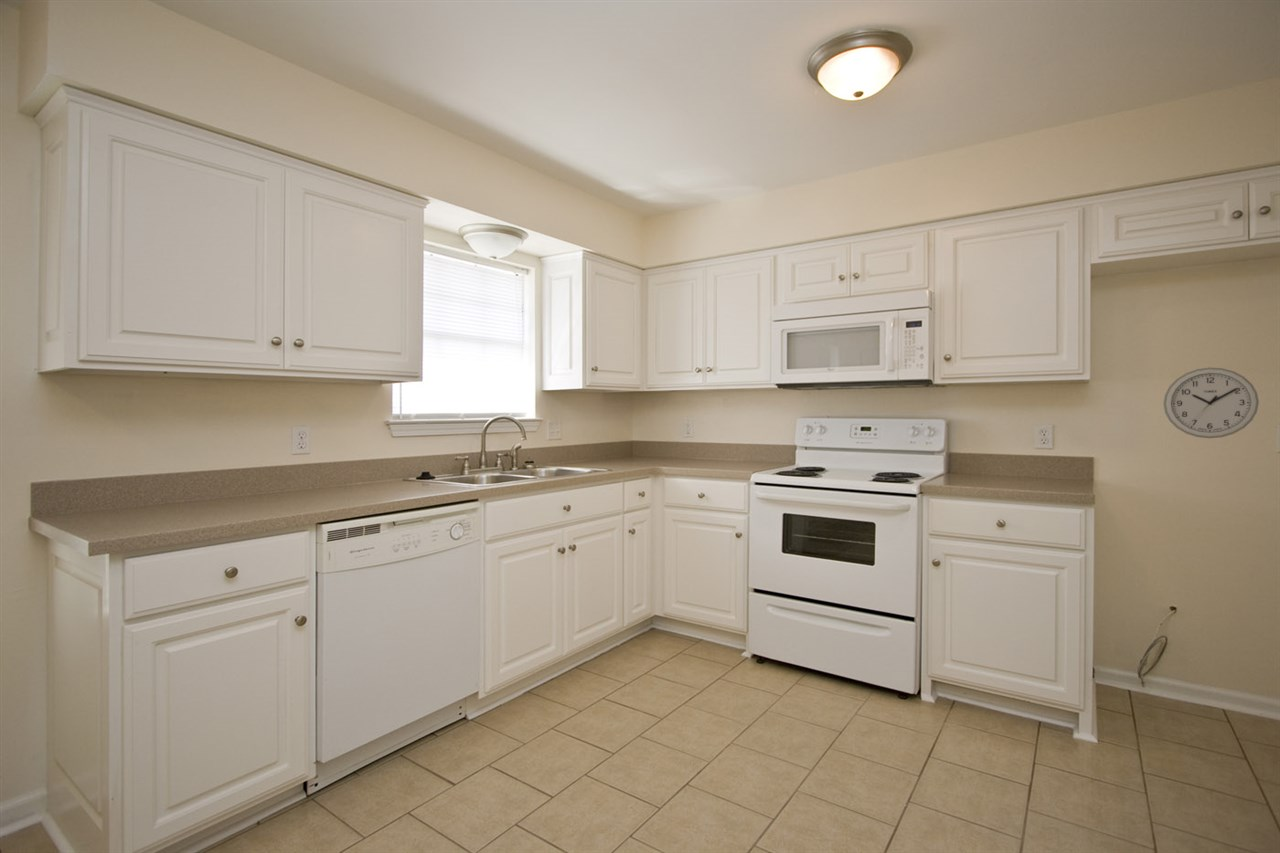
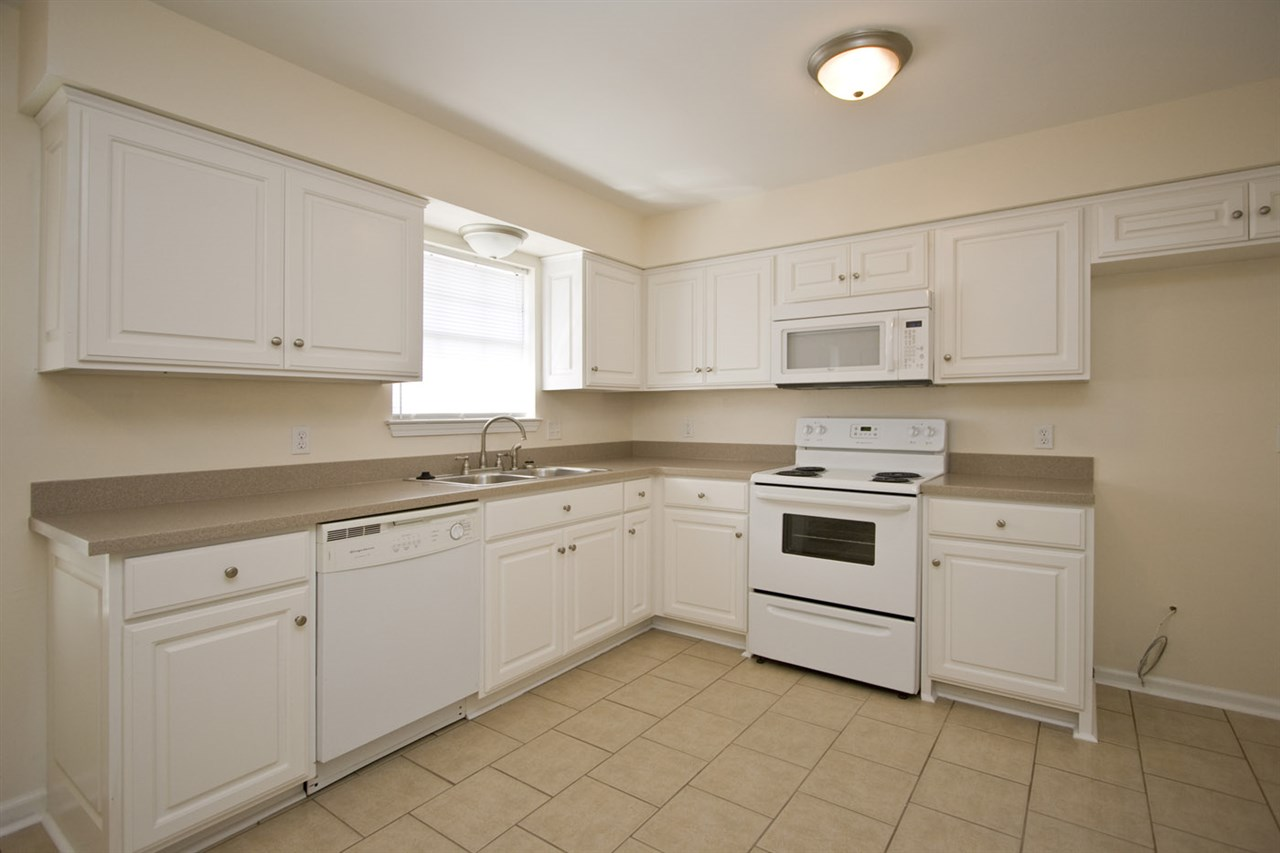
- wall clock [1162,367,1260,439]
